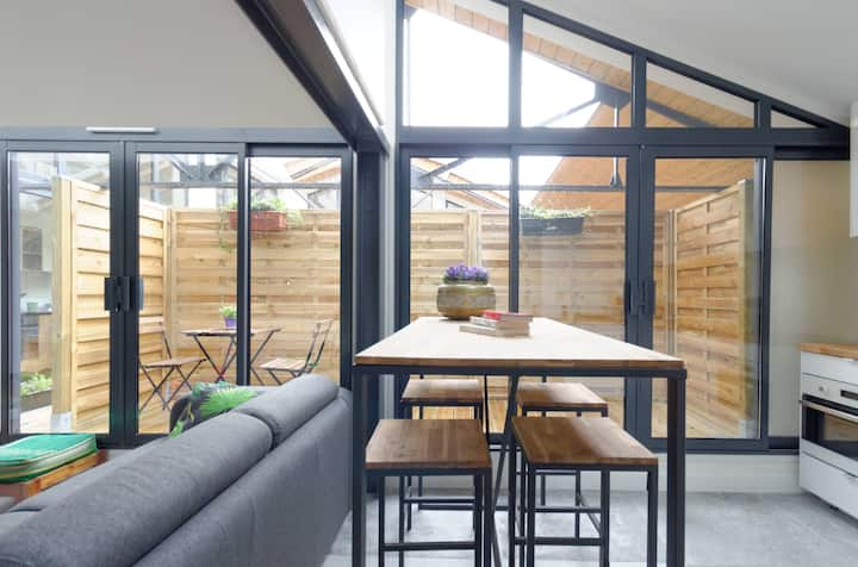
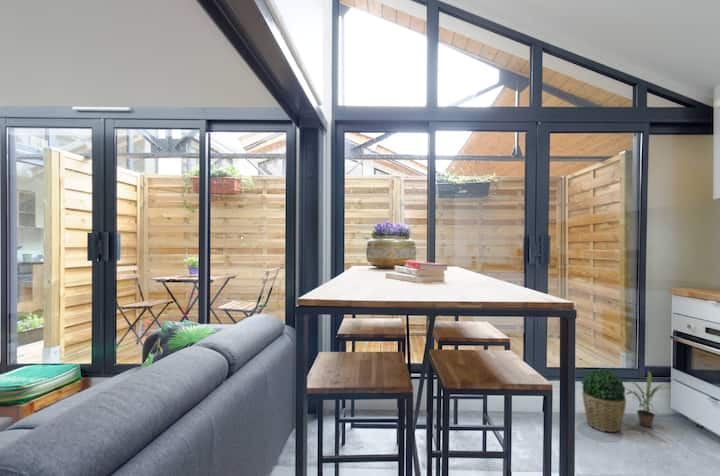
+ potted plant [624,370,671,428]
+ potted plant [580,368,627,433]
